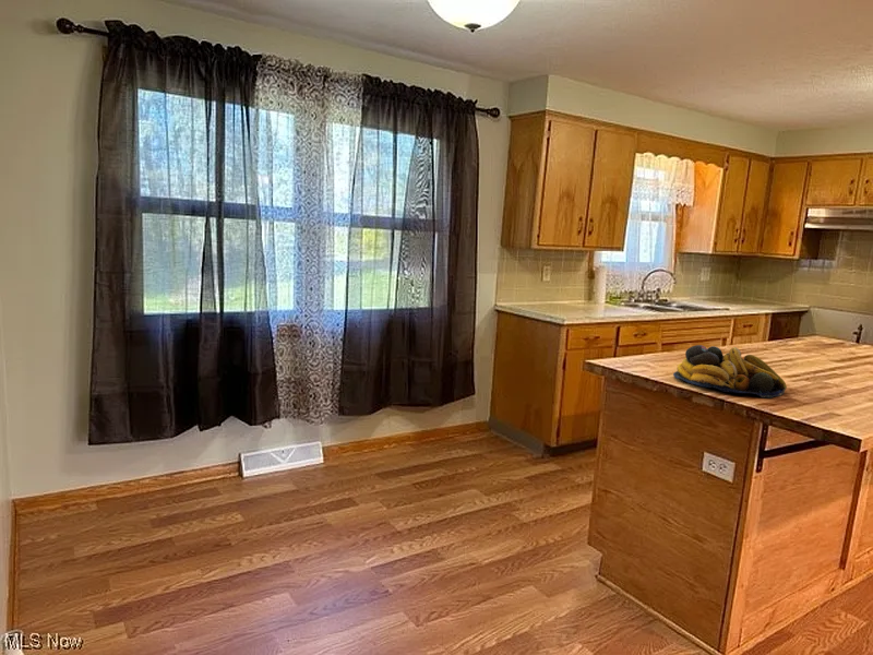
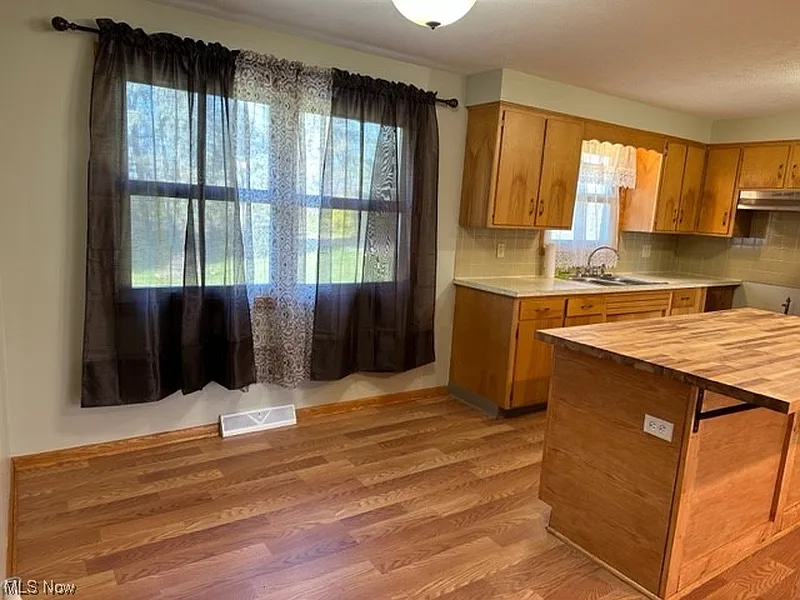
- fruit bowl [672,344,788,398]
